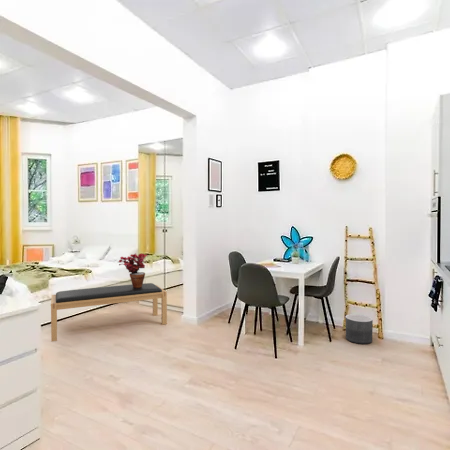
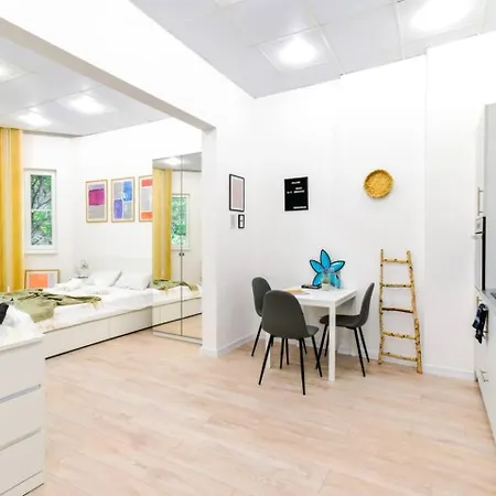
- potted plant [118,252,148,288]
- bench [50,282,168,343]
- planter [345,313,374,345]
